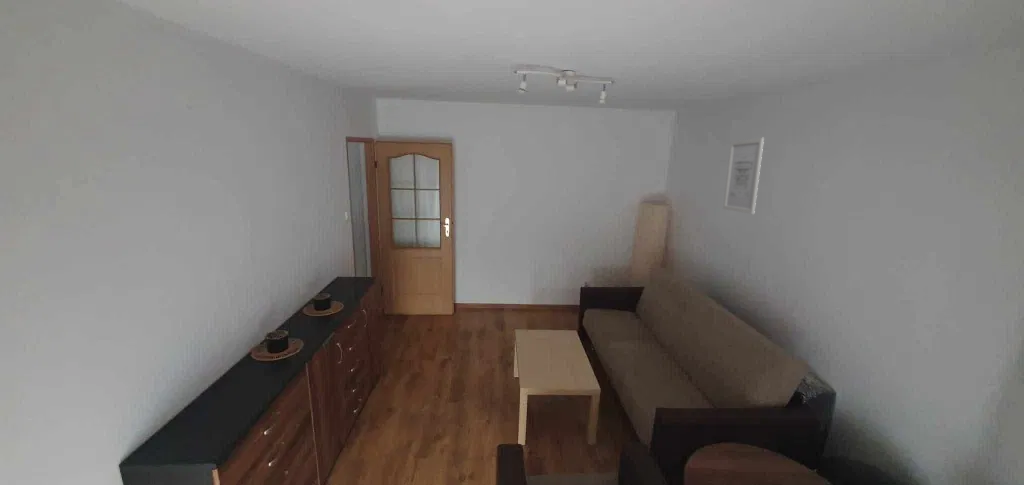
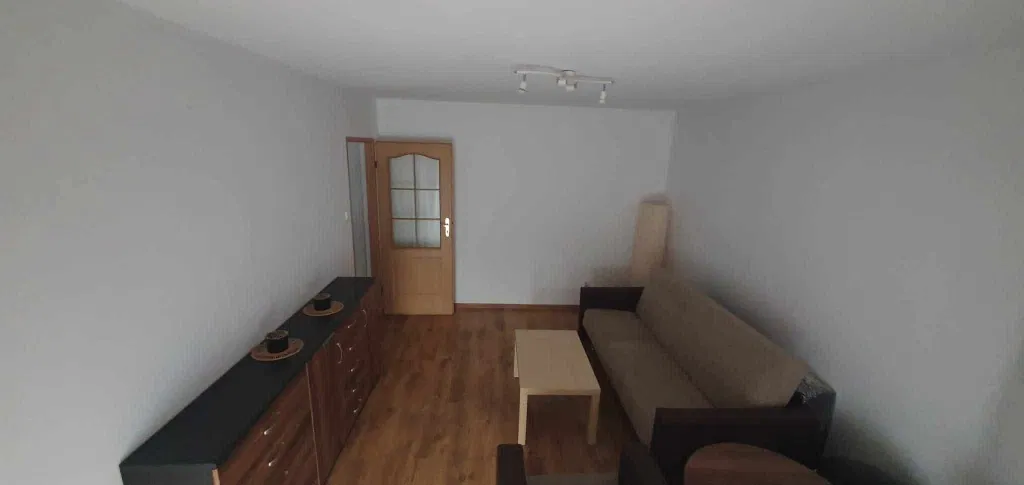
- wall art [722,137,765,215]
